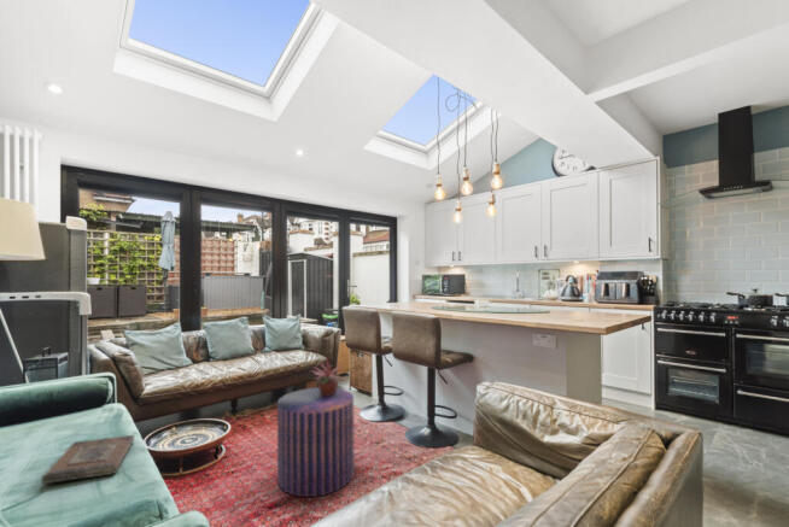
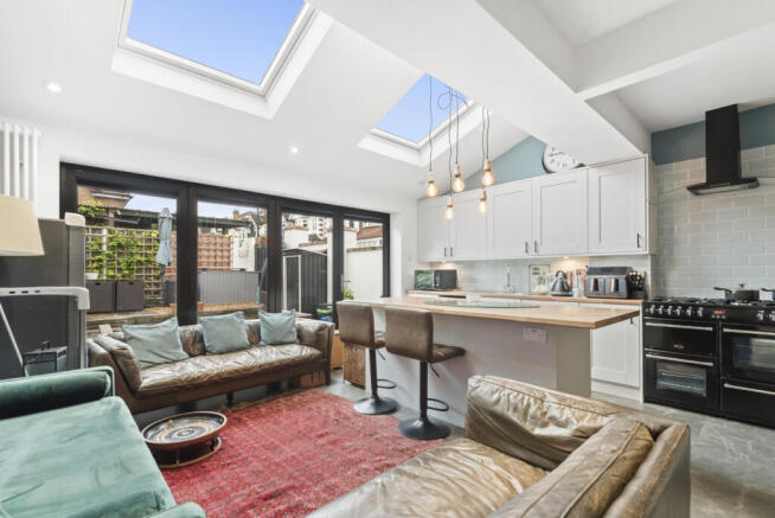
- book [40,434,136,485]
- potted plant [309,358,349,396]
- stool [276,386,356,498]
